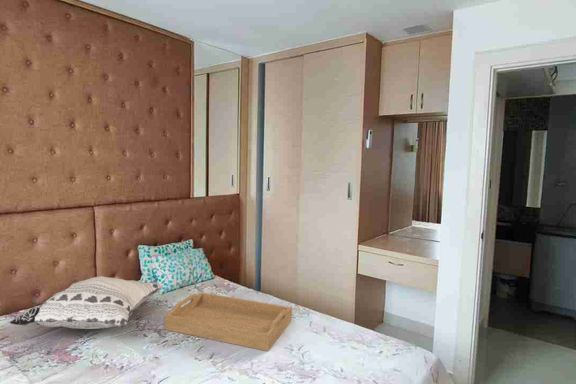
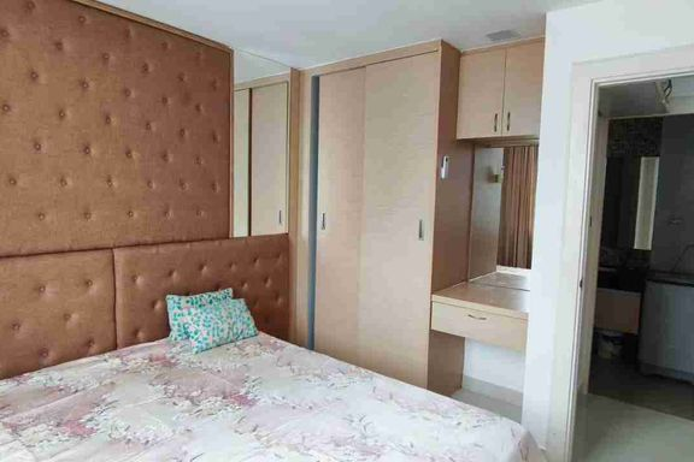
- decorative pillow [9,275,164,330]
- serving tray [164,292,293,352]
